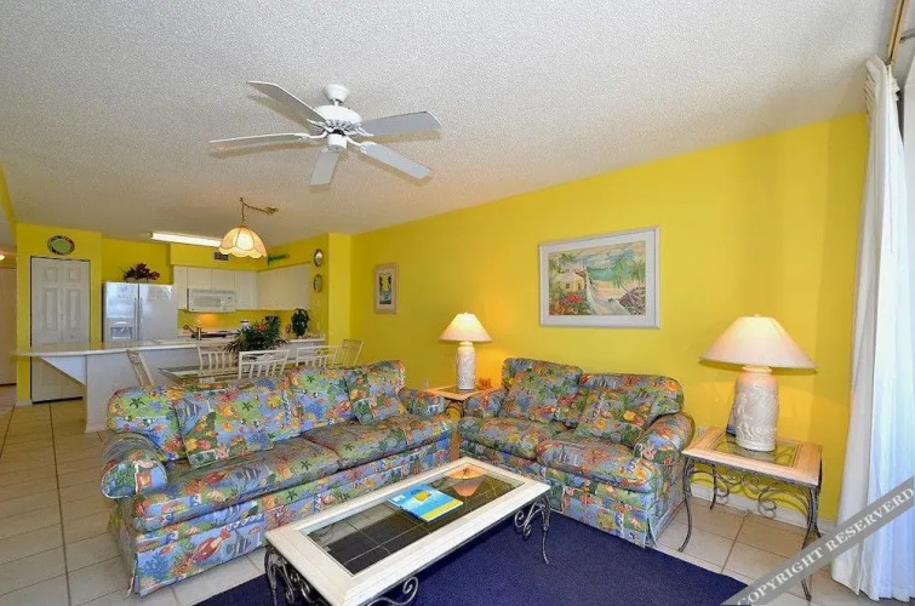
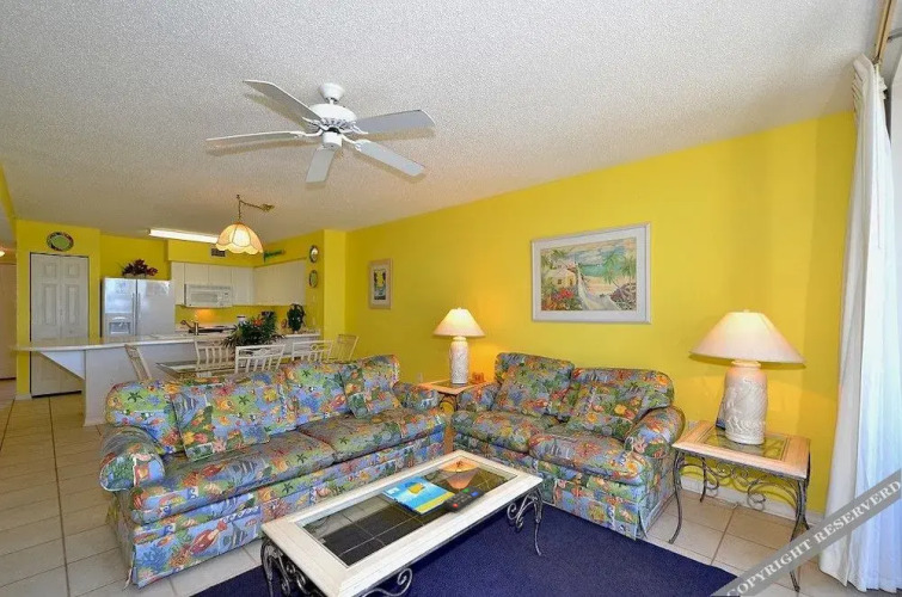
+ remote control [442,485,485,513]
